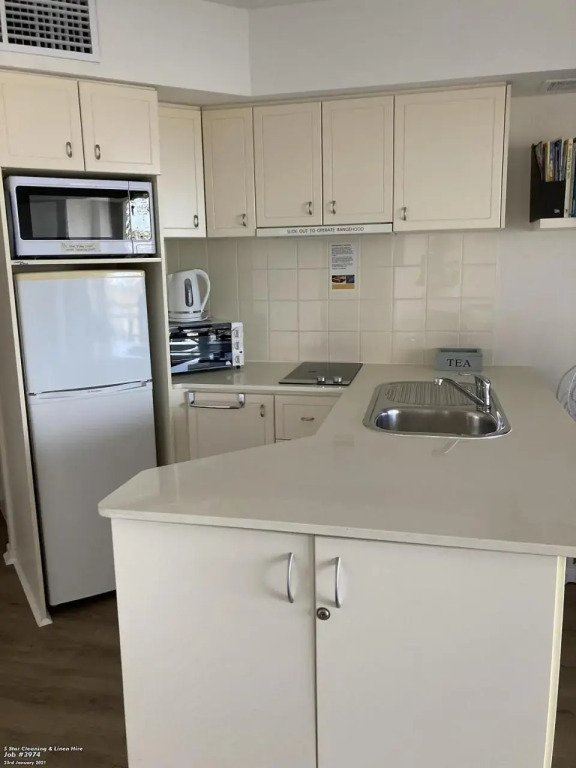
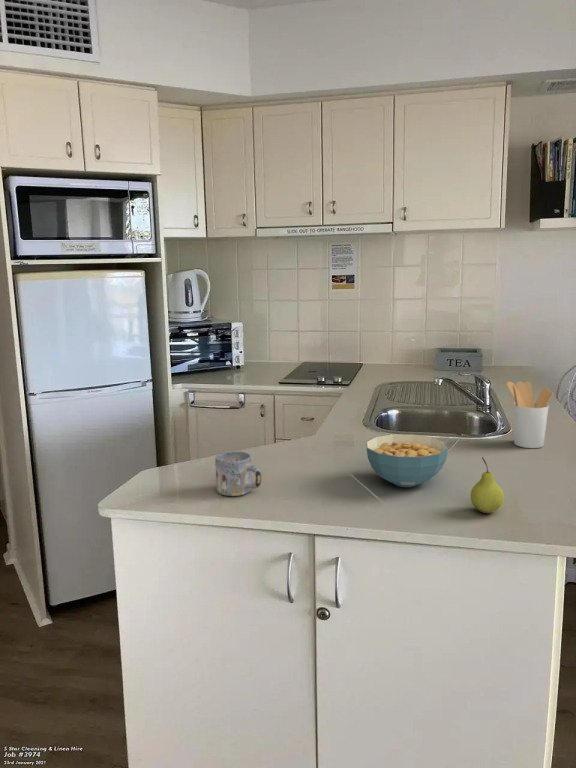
+ fruit [469,456,505,514]
+ mug [214,450,262,497]
+ cereal bowl [365,433,449,488]
+ utensil holder [506,381,554,449]
